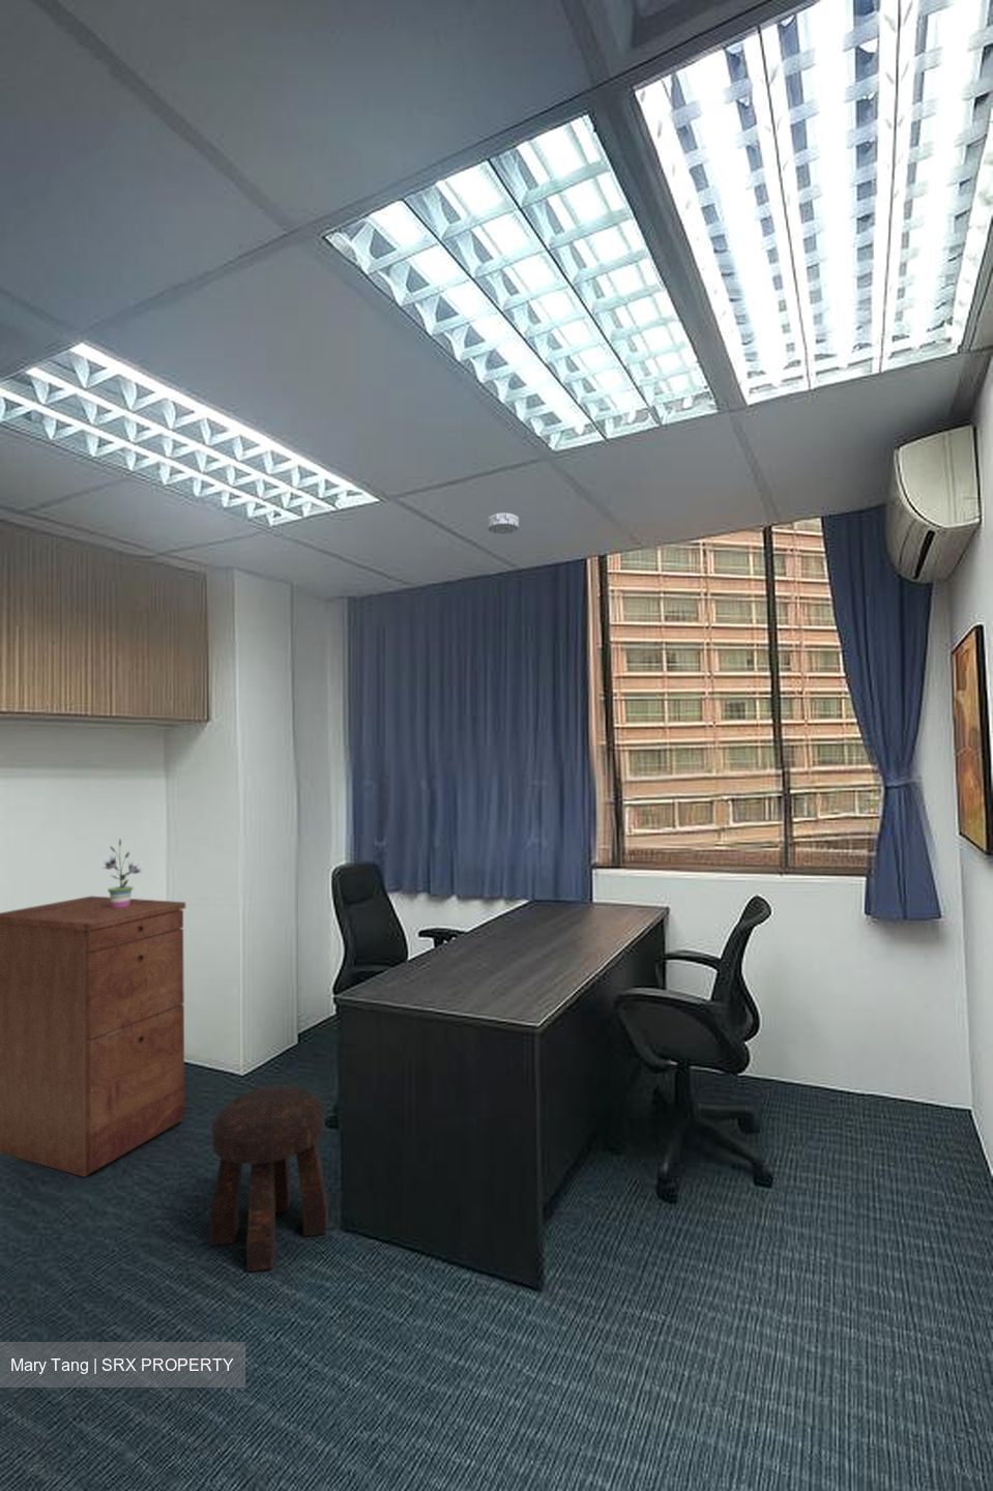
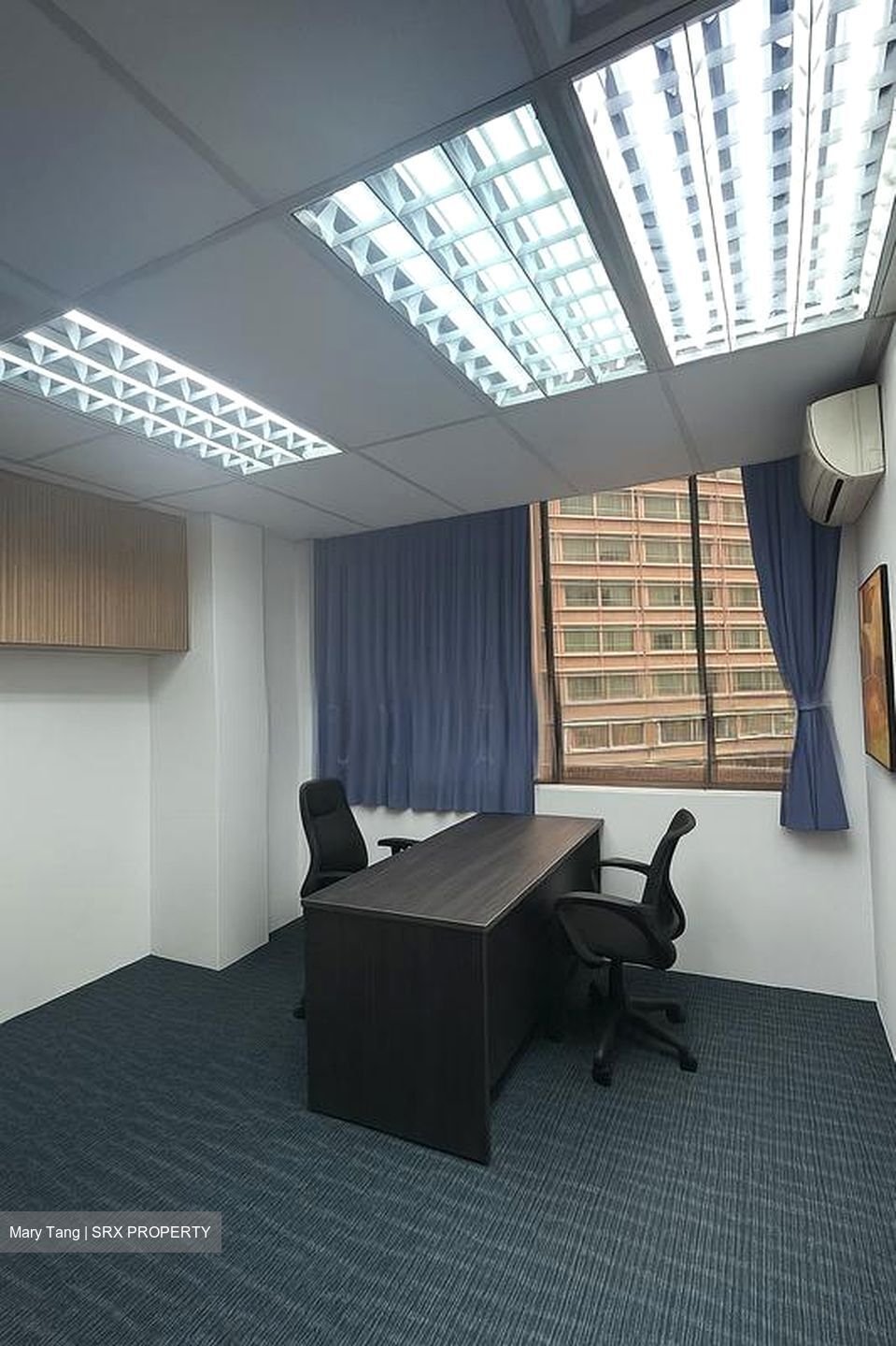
- stool [209,1084,329,1274]
- filing cabinet [0,895,186,1179]
- potted plant [99,839,146,908]
- smoke detector [487,512,520,535]
